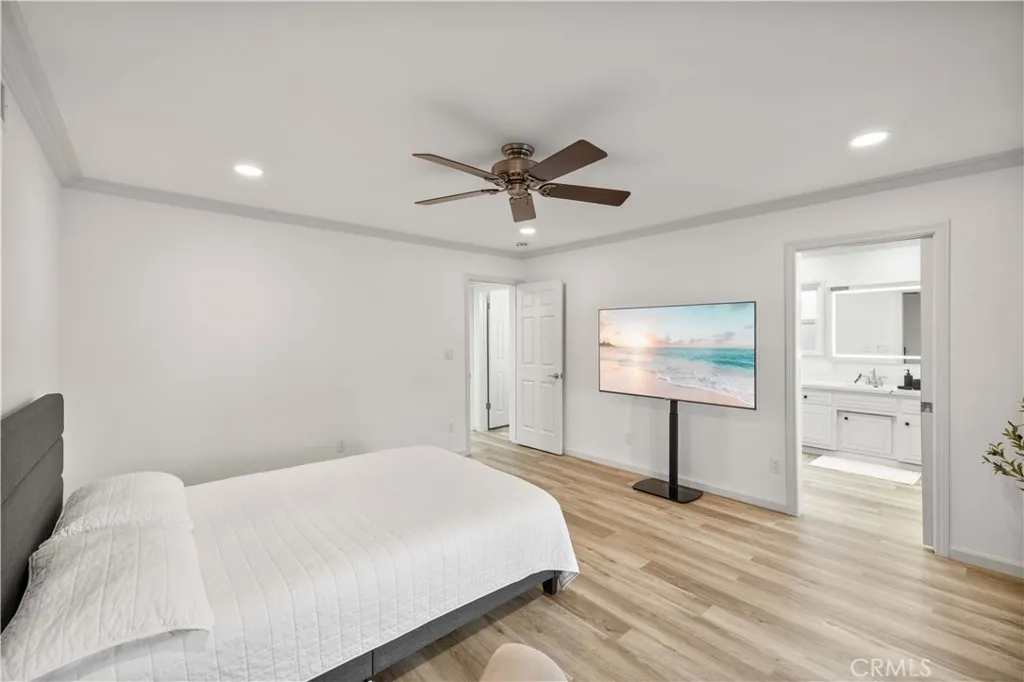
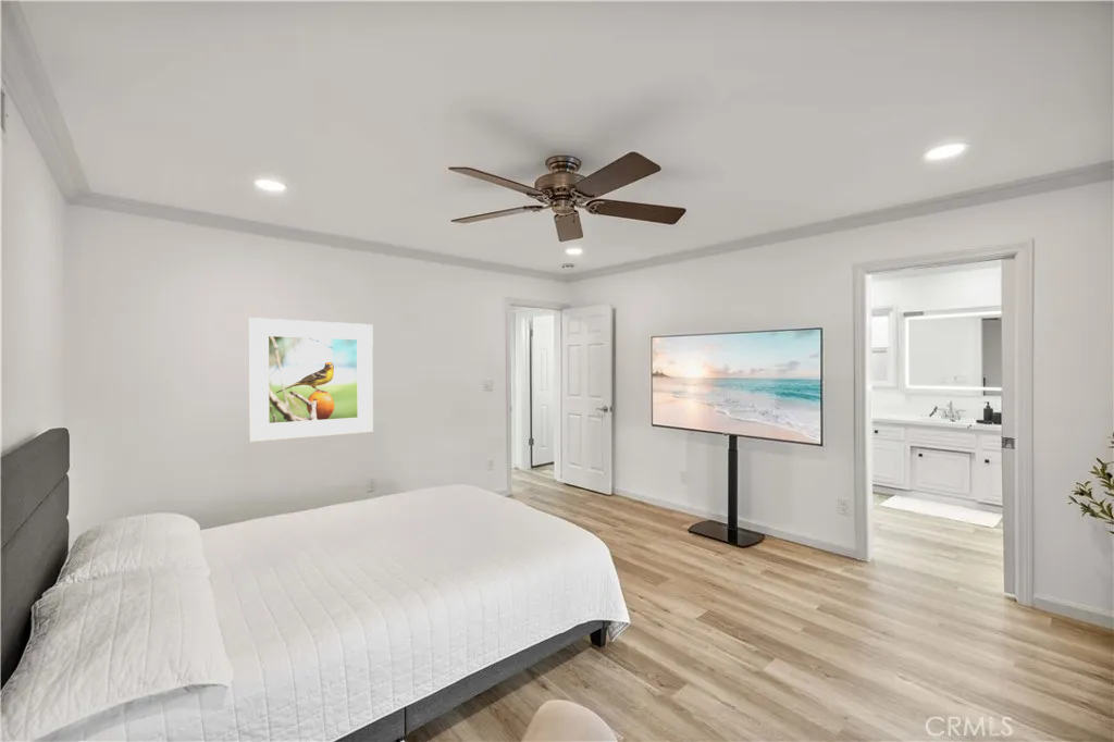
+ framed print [247,317,374,443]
